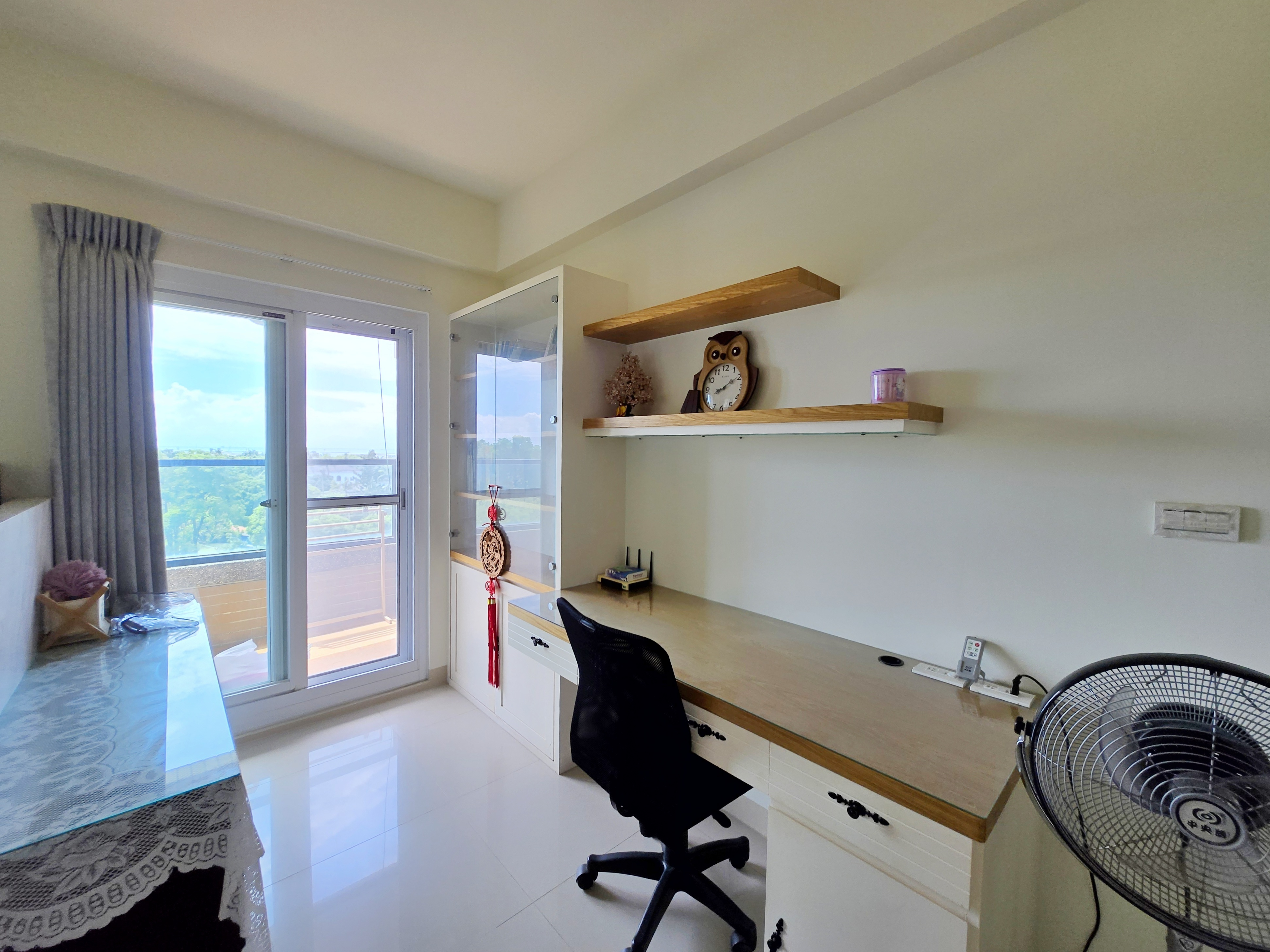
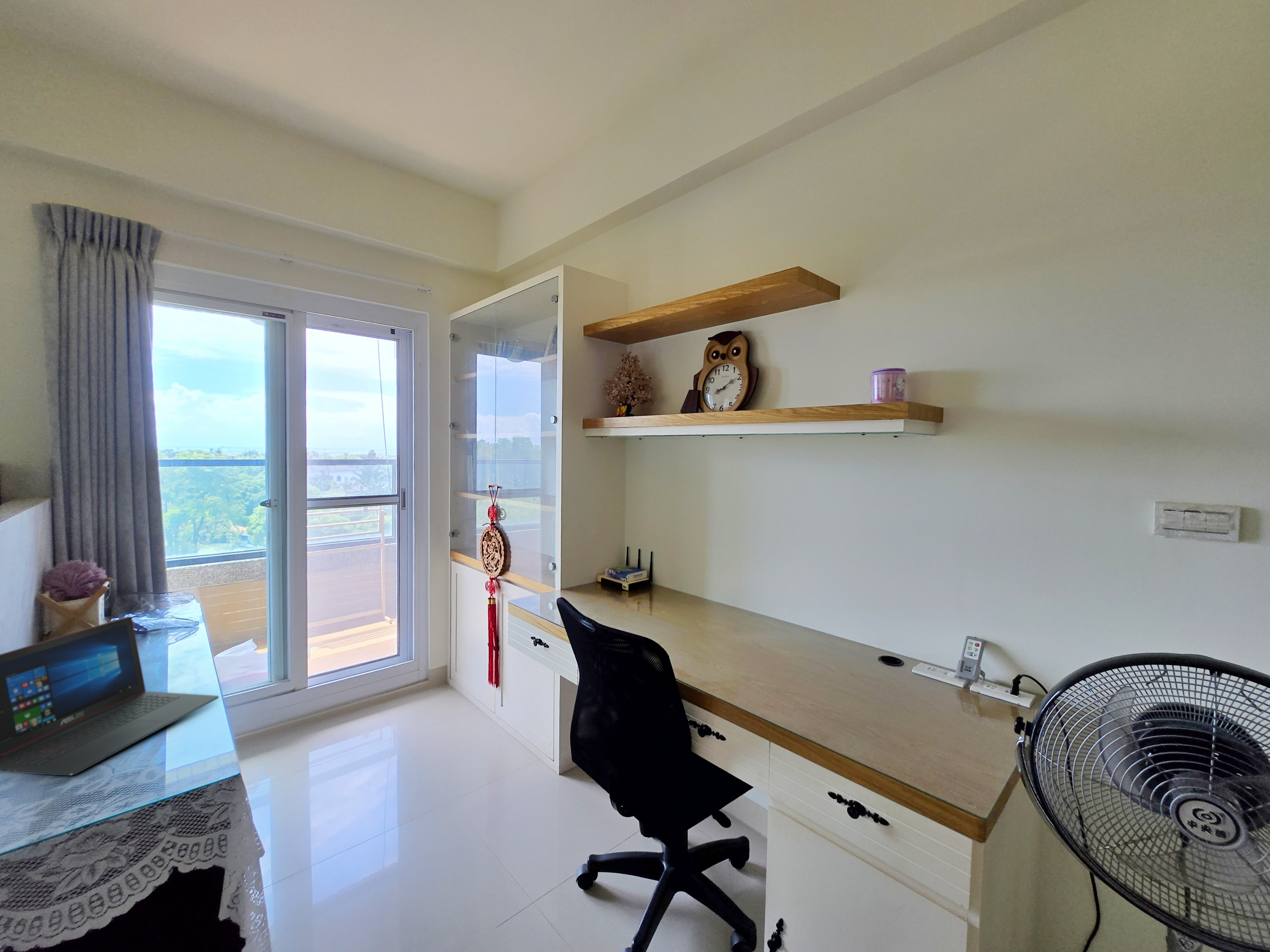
+ laptop [0,616,219,776]
